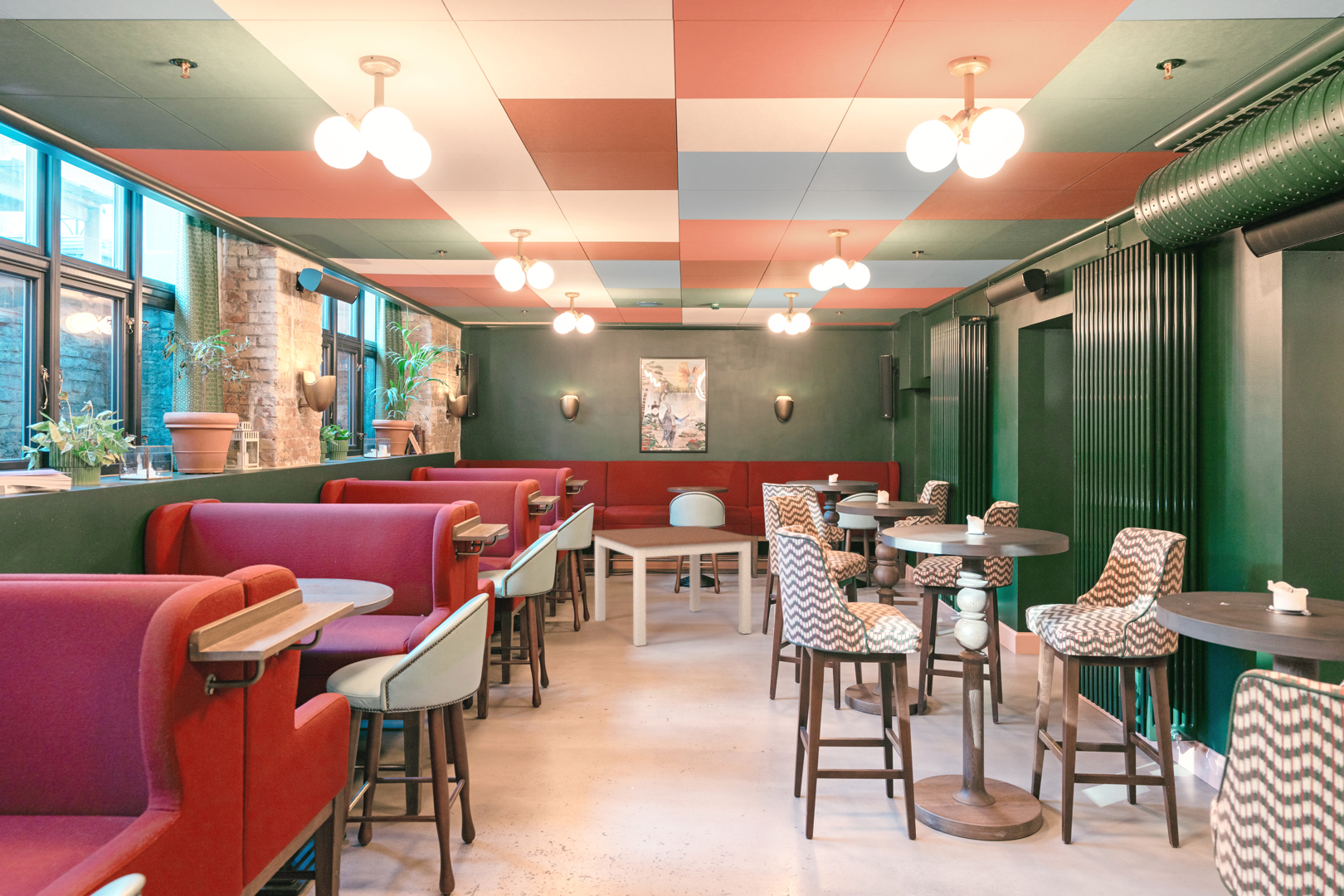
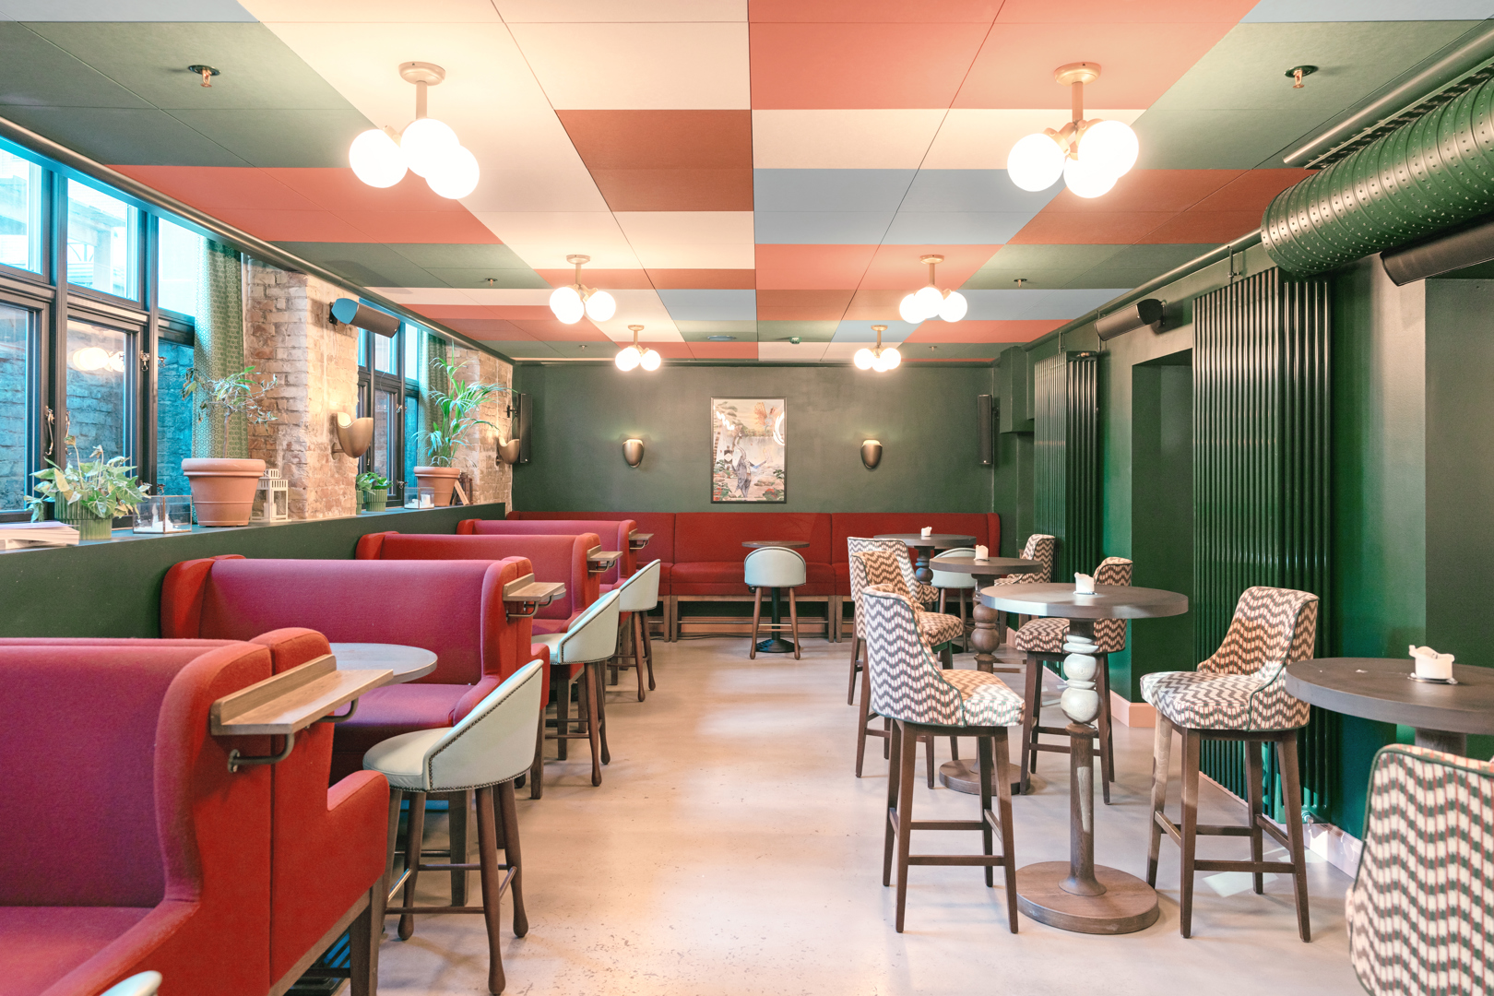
- dining table [591,525,756,647]
